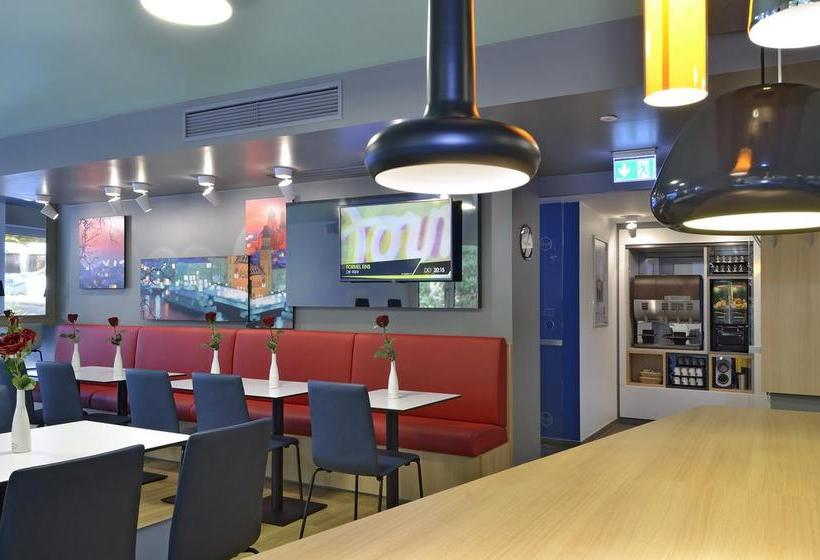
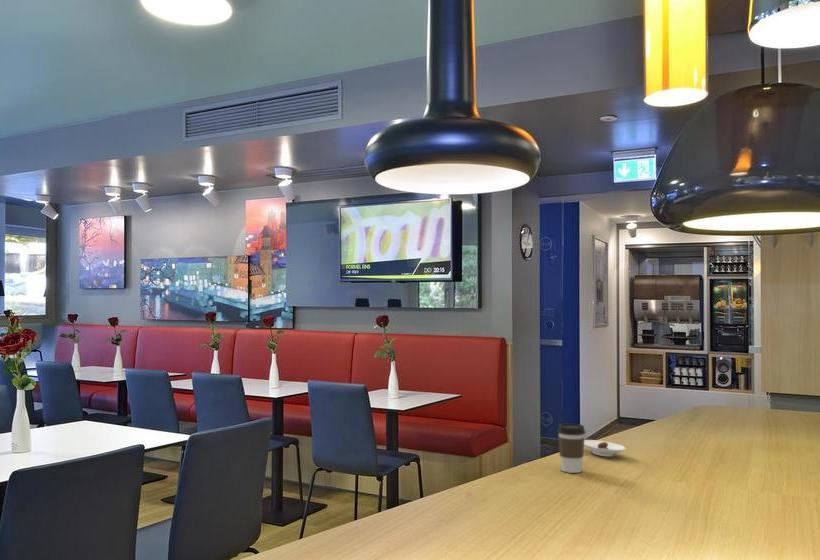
+ coffee cup [557,422,586,474]
+ saucer [584,439,627,457]
